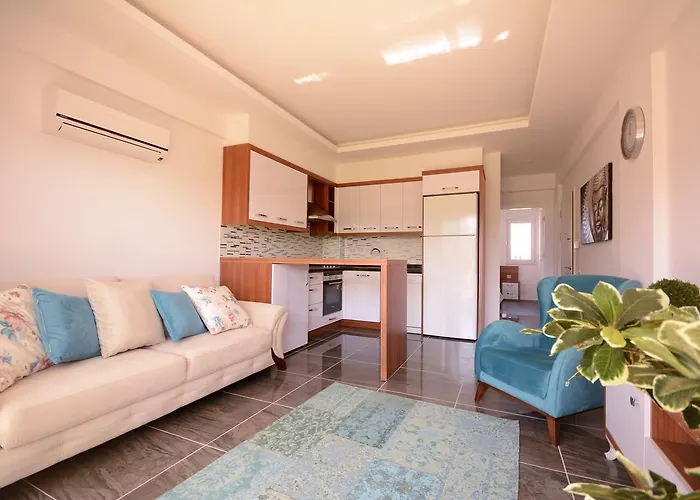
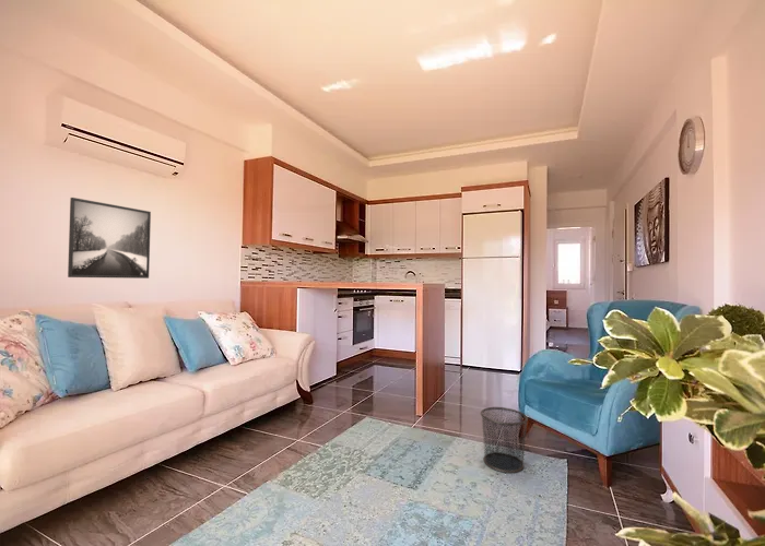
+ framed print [67,197,152,280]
+ waste bin [480,406,529,474]
